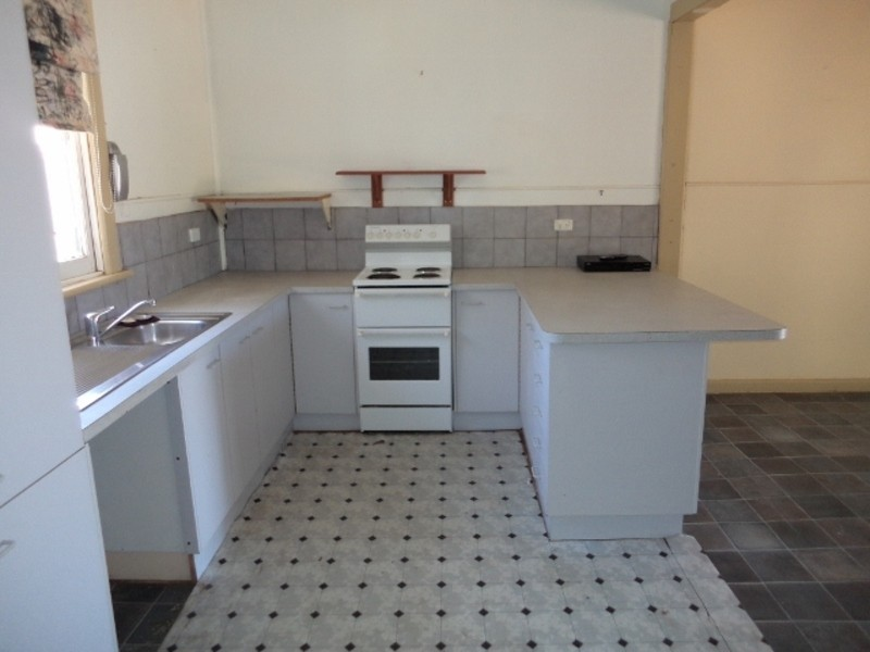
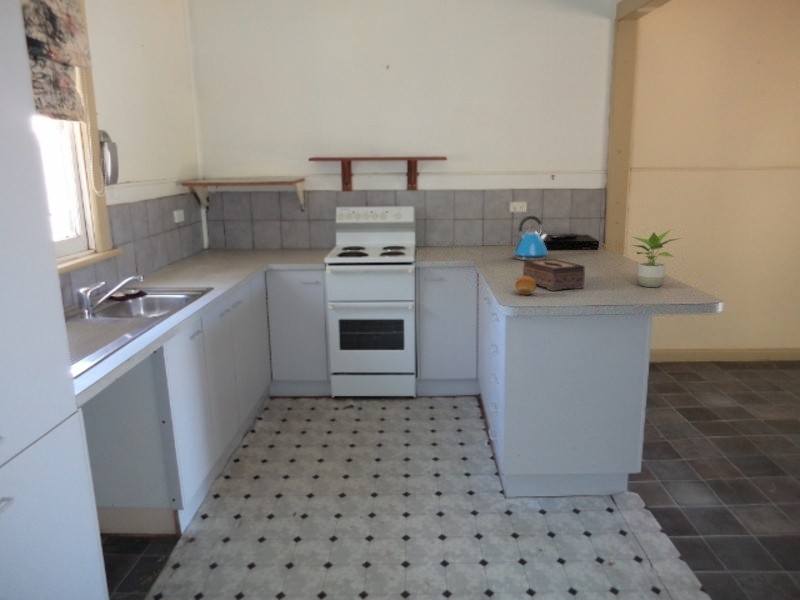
+ potted plant [629,229,683,288]
+ tissue box [522,258,586,292]
+ fruit [514,276,537,296]
+ kettle [511,215,549,261]
